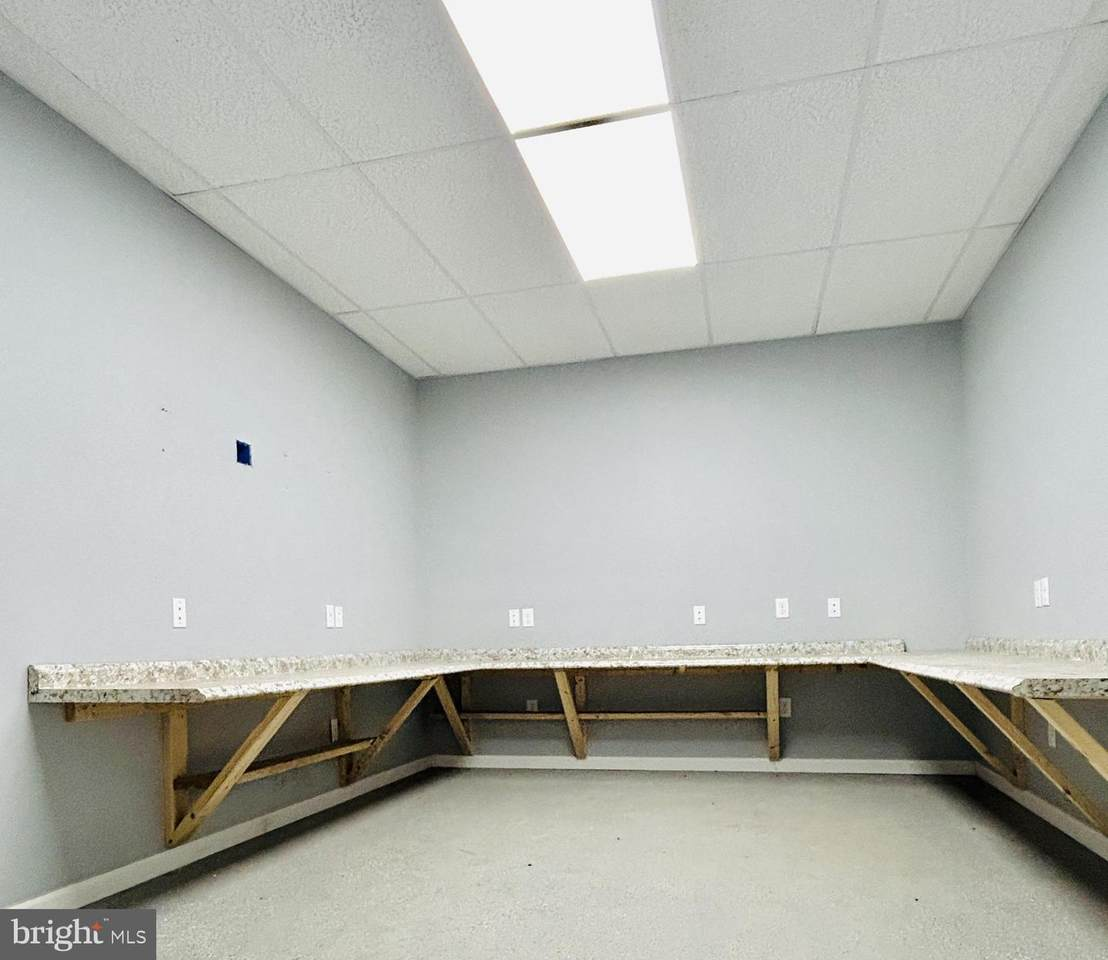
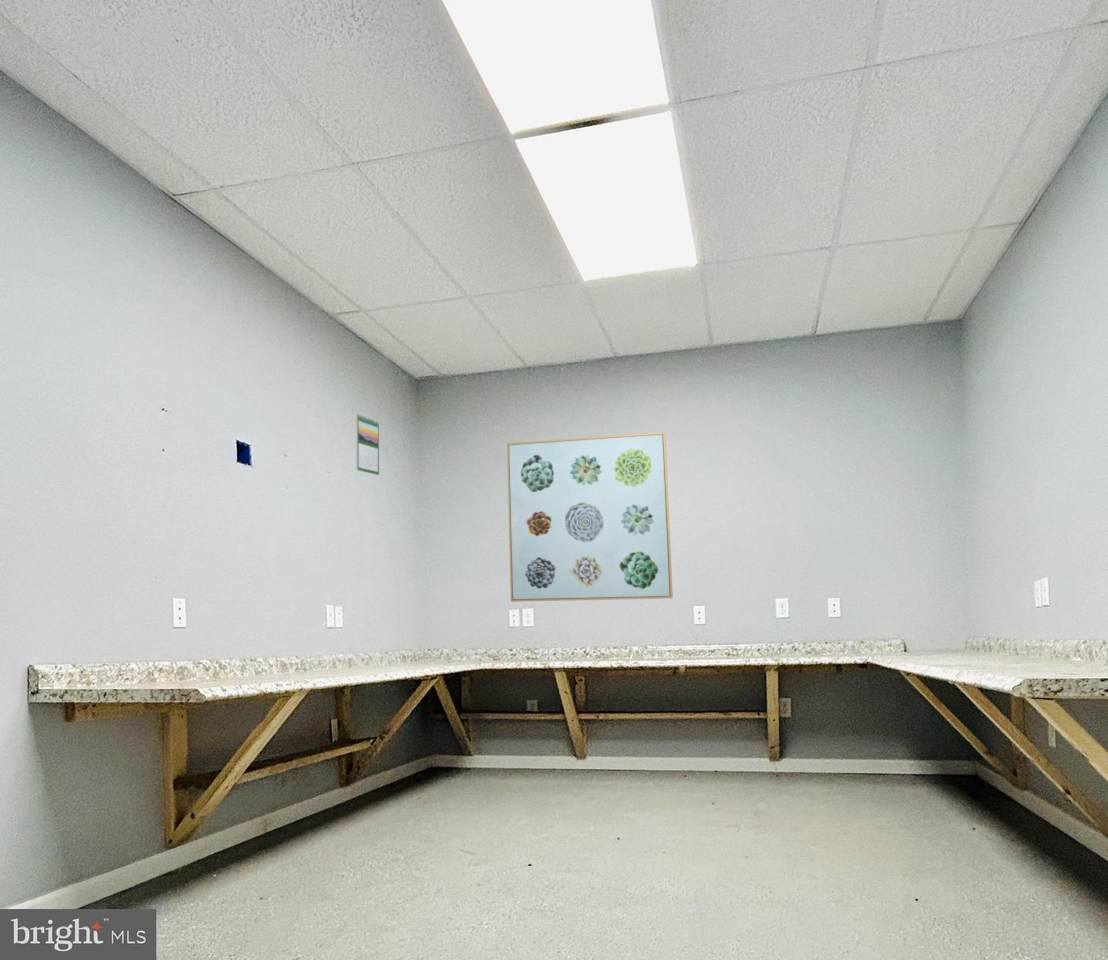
+ wall art [506,431,674,603]
+ calendar [355,413,380,476]
